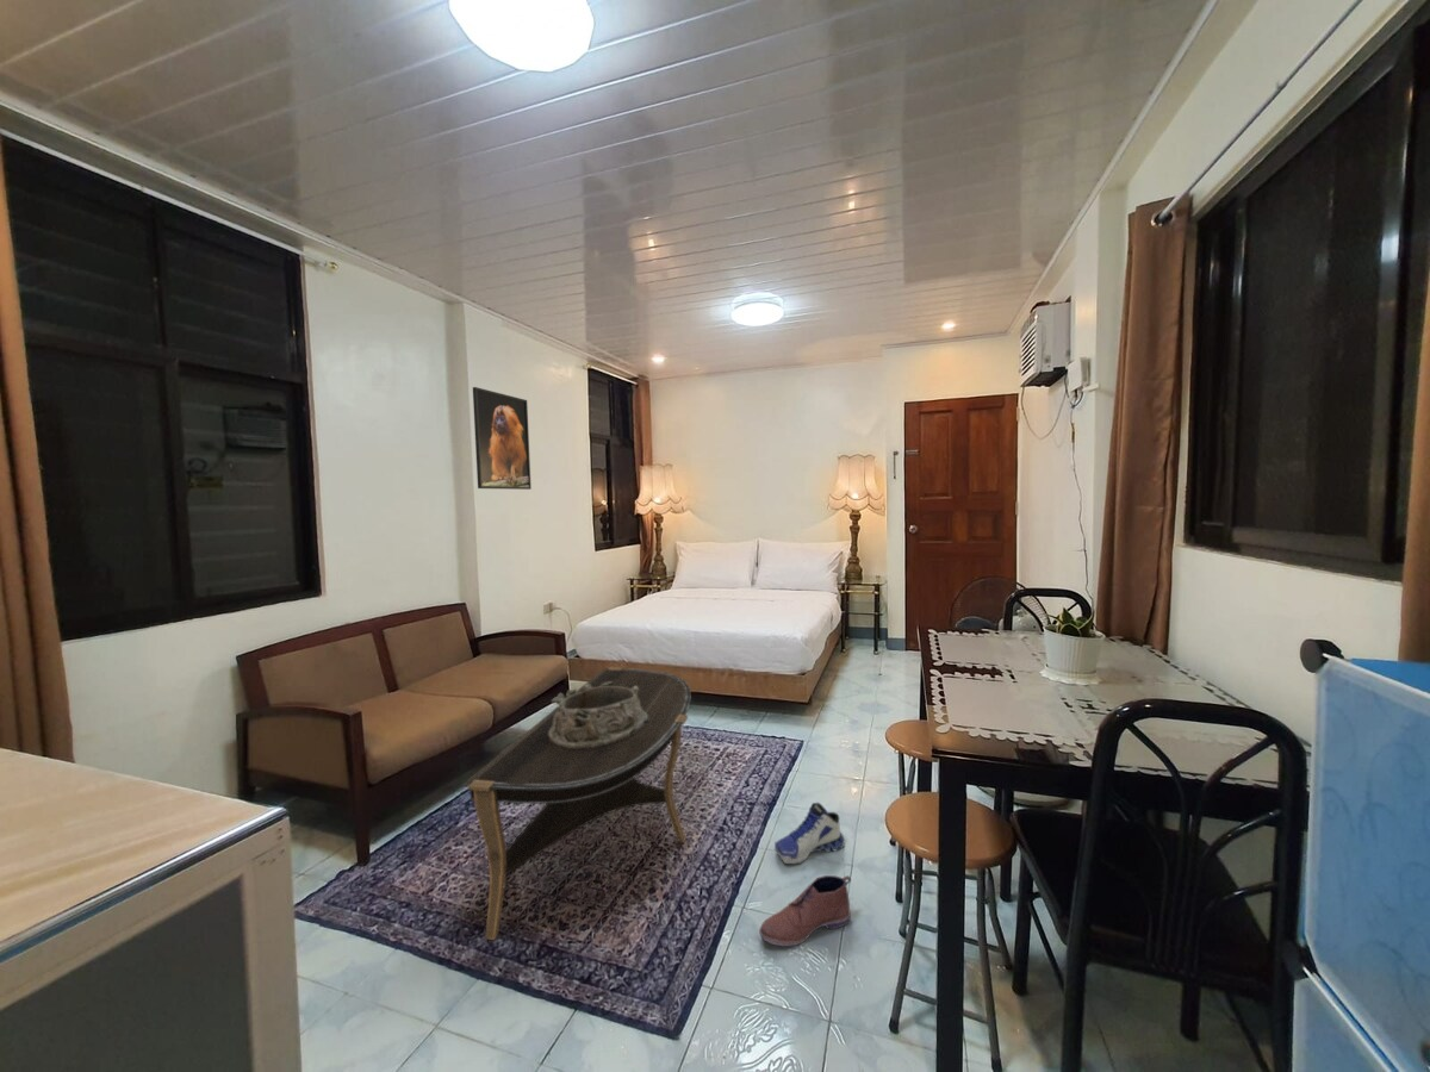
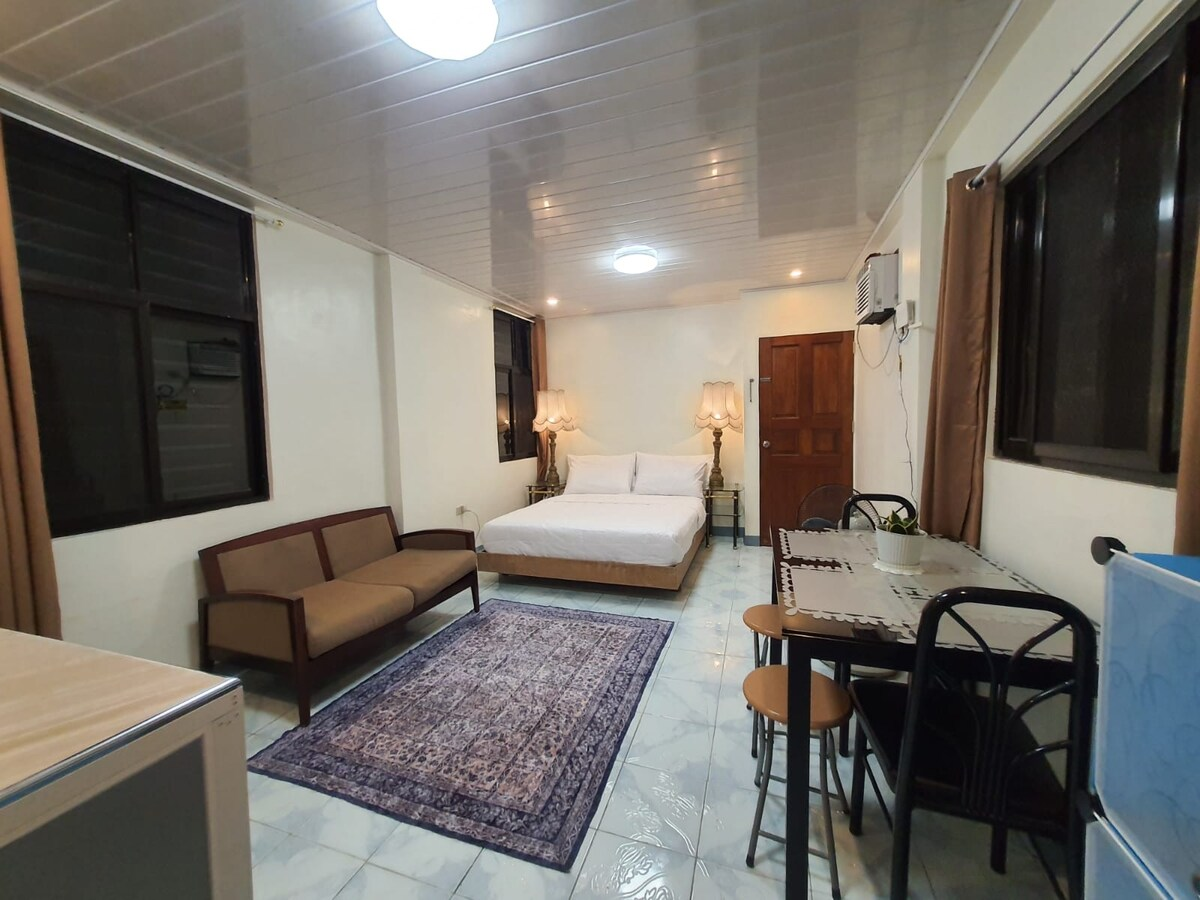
- shoe [758,874,852,948]
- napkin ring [548,681,648,748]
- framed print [472,386,533,491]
- sneaker [773,802,846,865]
- coffee table [462,666,692,941]
